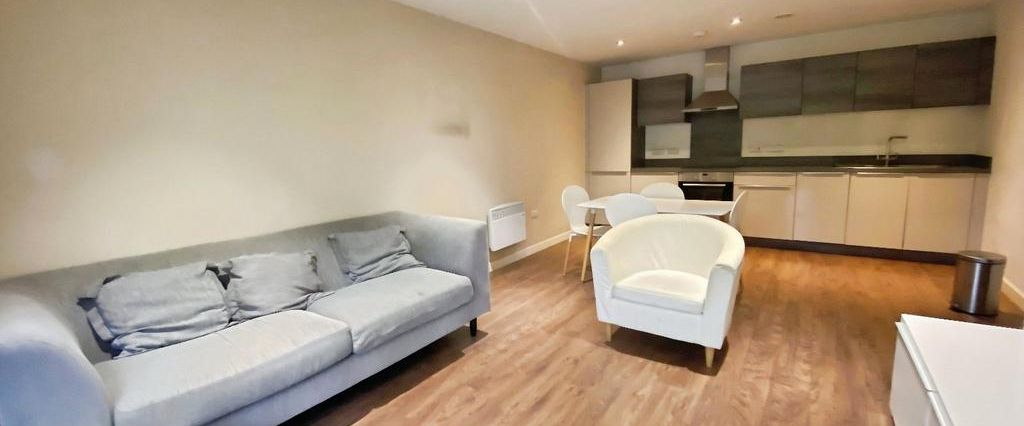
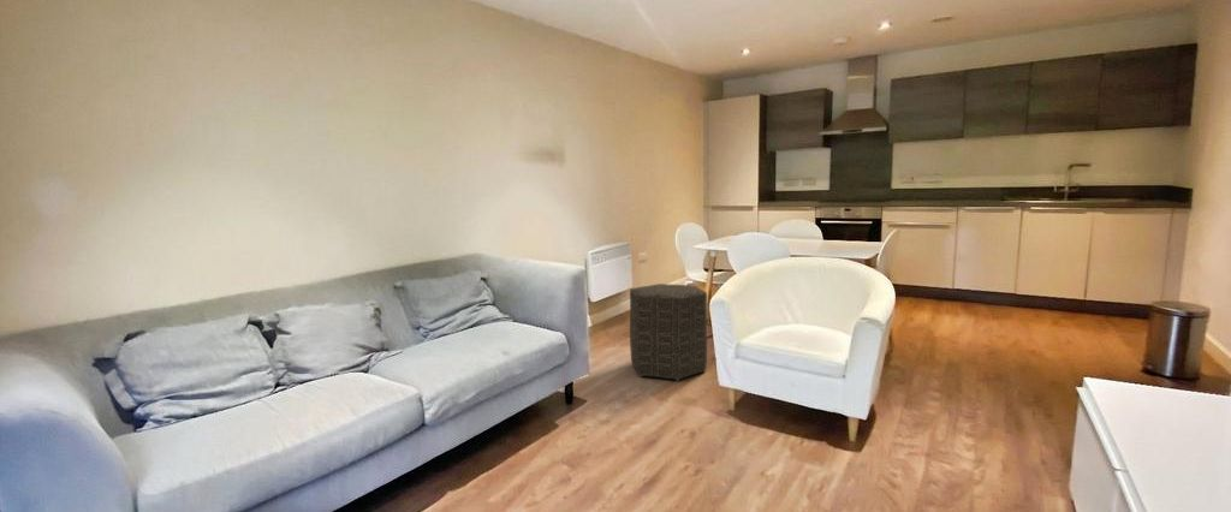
+ ottoman [629,282,708,381]
